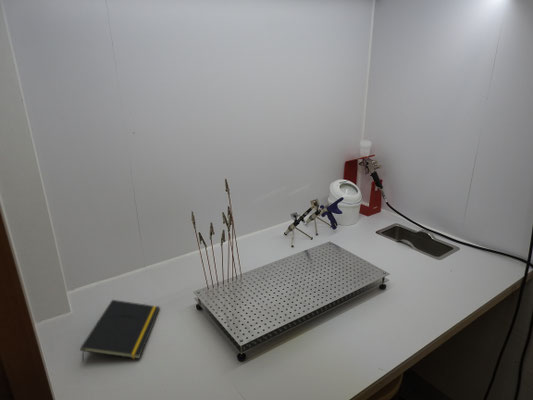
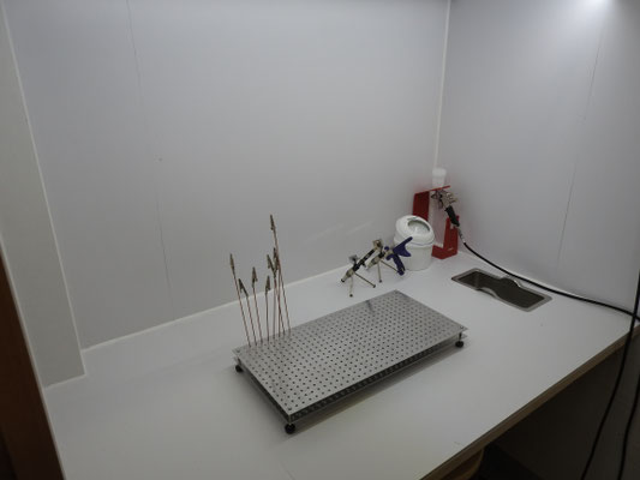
- notepad [79,299,161,363]
